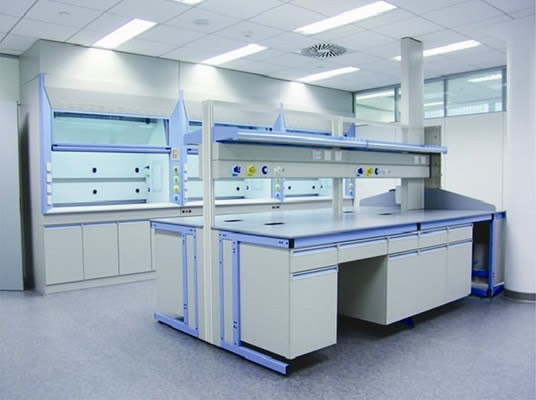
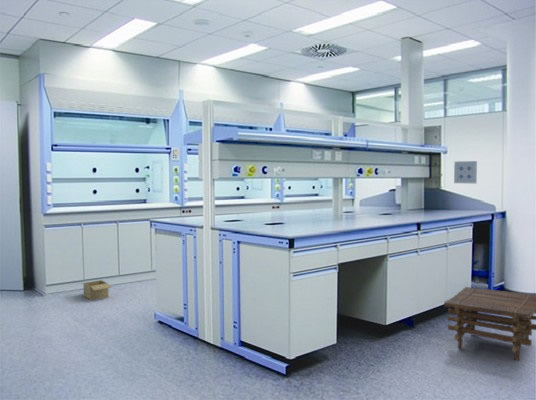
+ stool [443,286,536,362]
+ wall art [453,160,478,185]
+ cardboard box [80,279,112,301]
